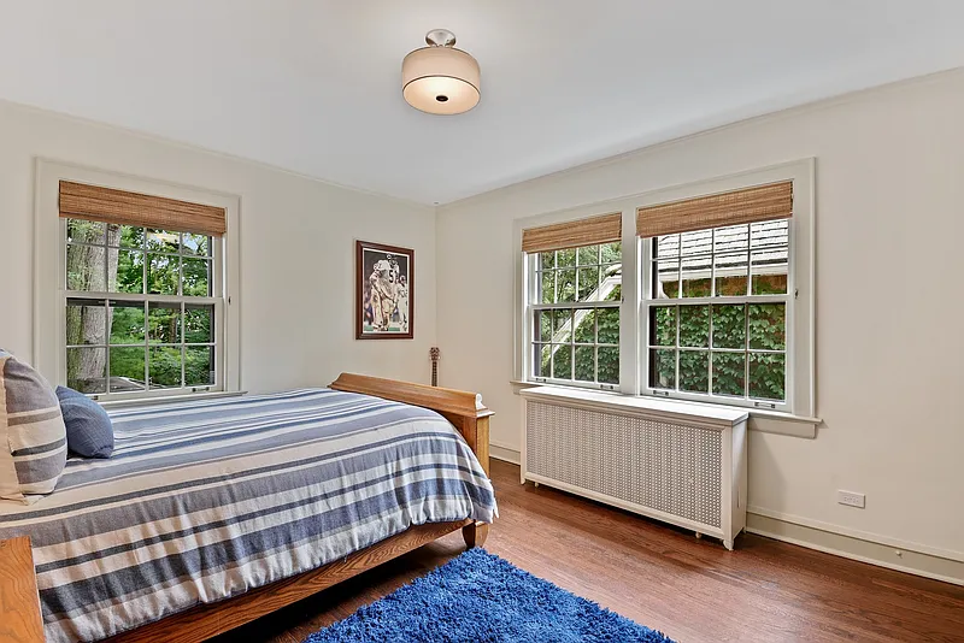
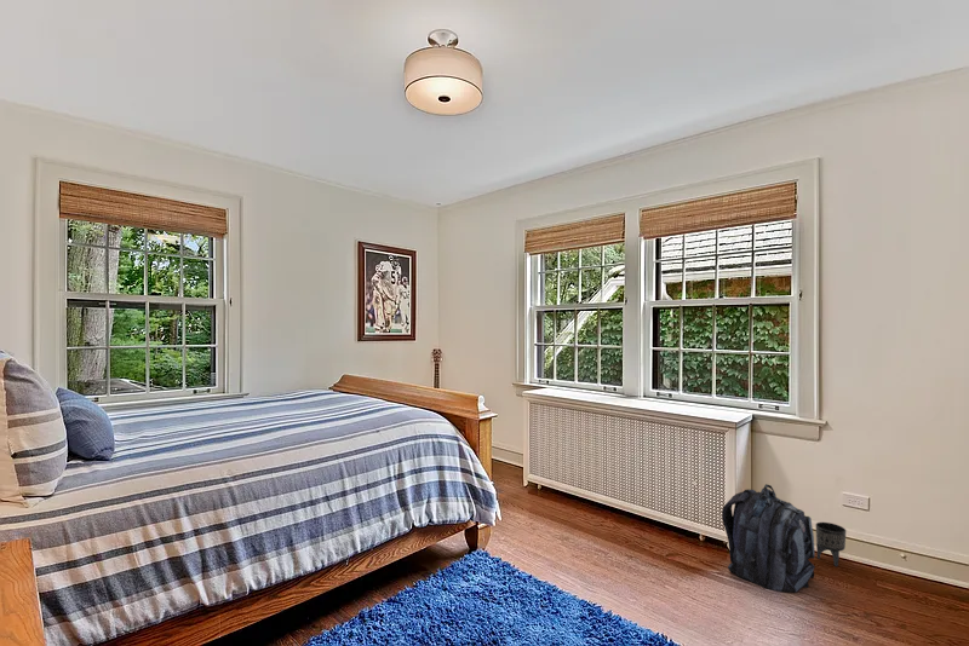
+ backpack [721,483,816,593]
+ planter [814,521,848,567]
